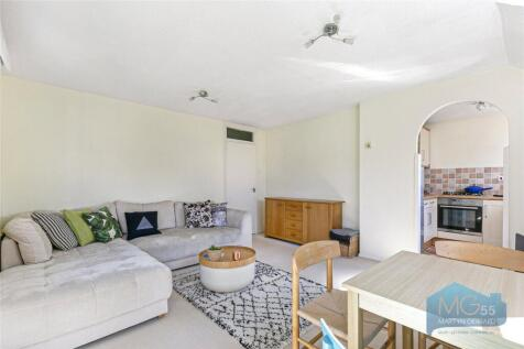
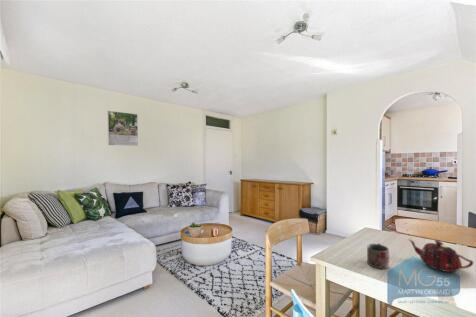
+ teapot [407,238,474,273]
+ mug [366,242,390,270]
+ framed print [107,110,139,147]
